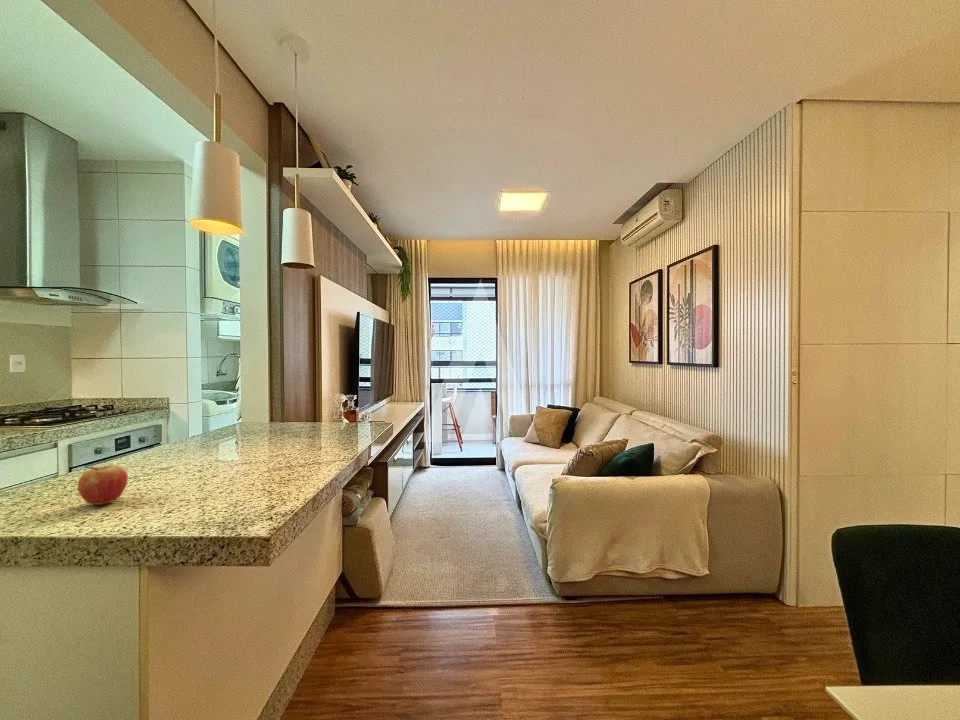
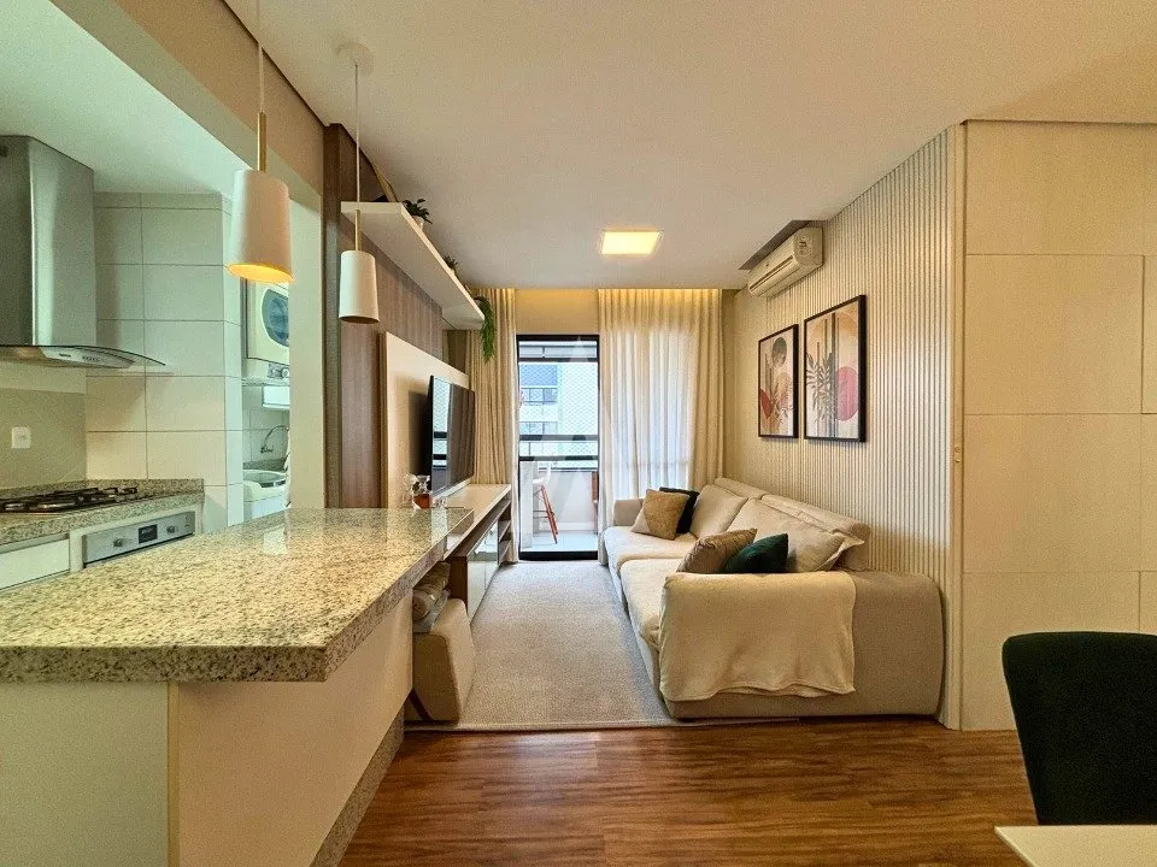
- fruit [77,464,129,506]
